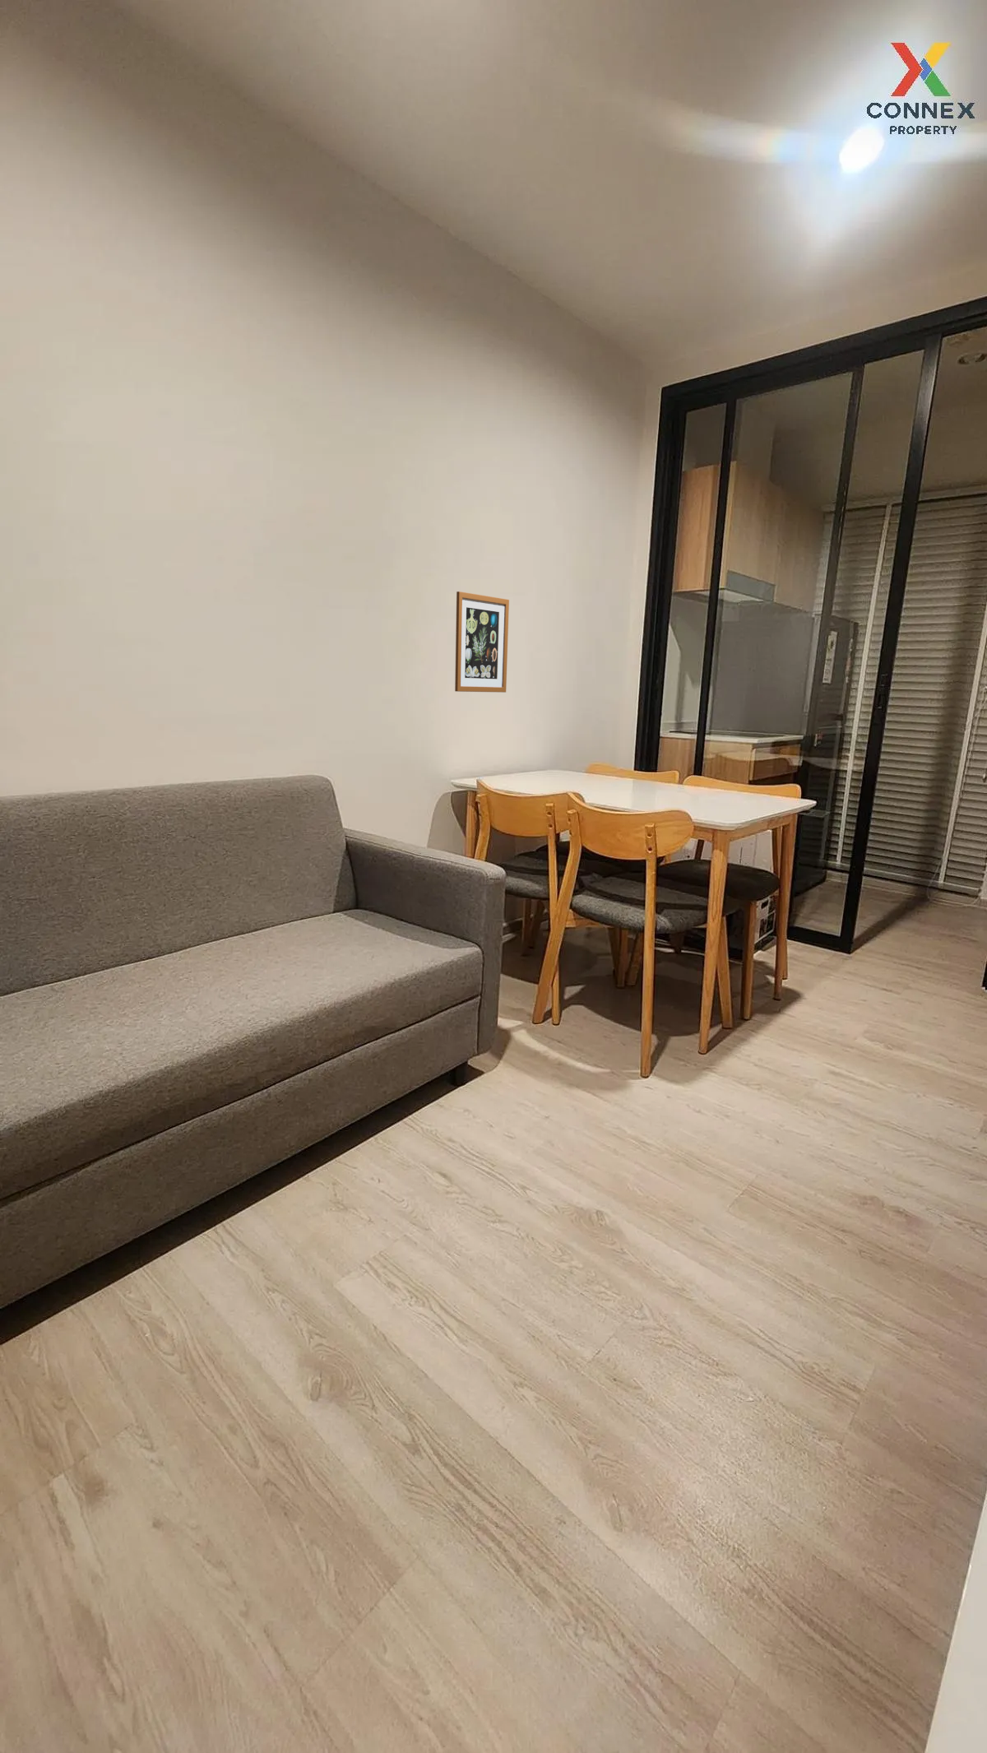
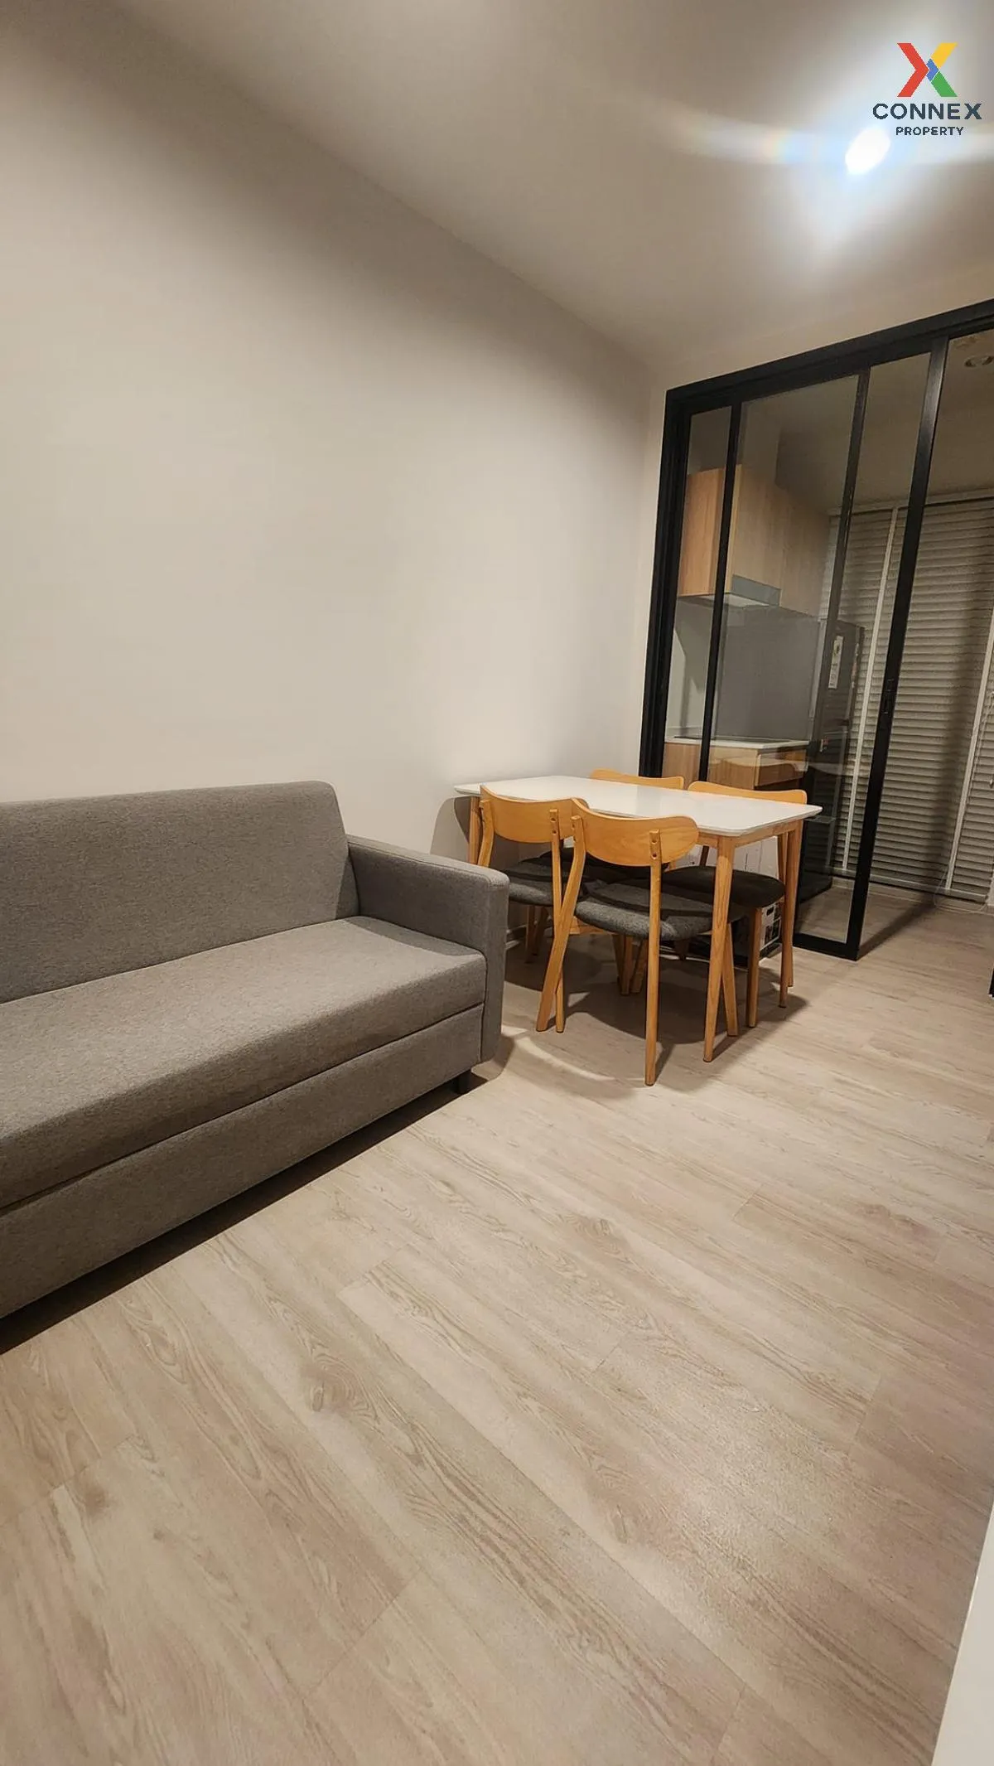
- wall art [454,591,510,693]
